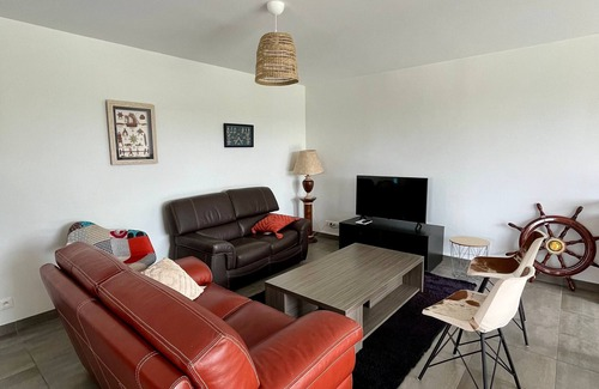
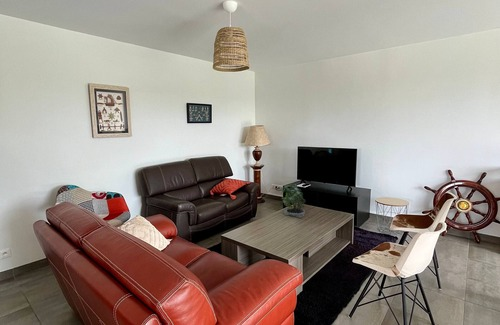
+ potted plant [281,183,306,219]
